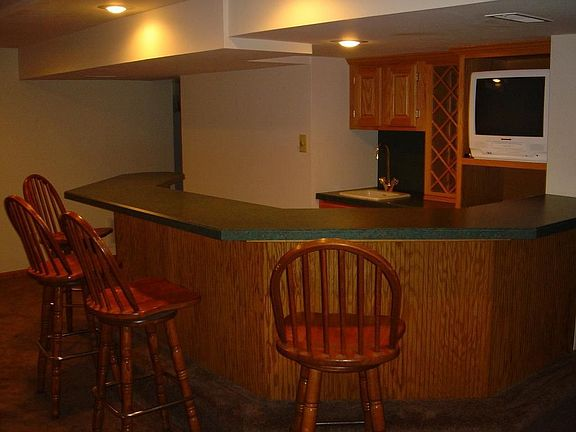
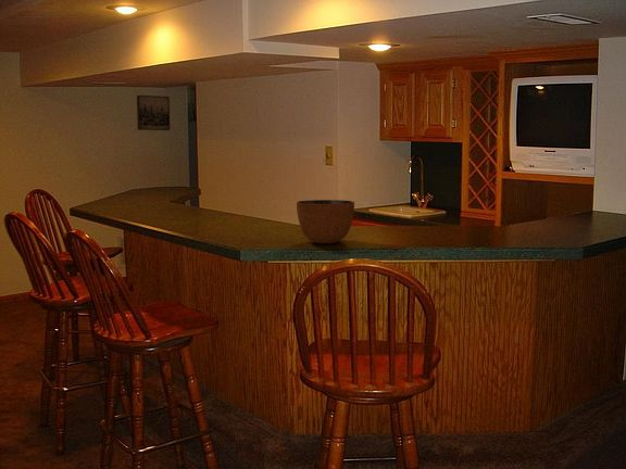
+ wall art [136,94,171,131]
+ bowl [296,199,355,244]
